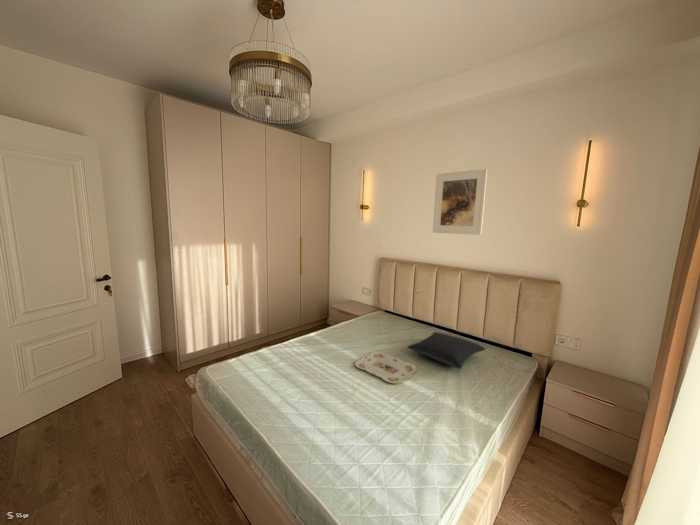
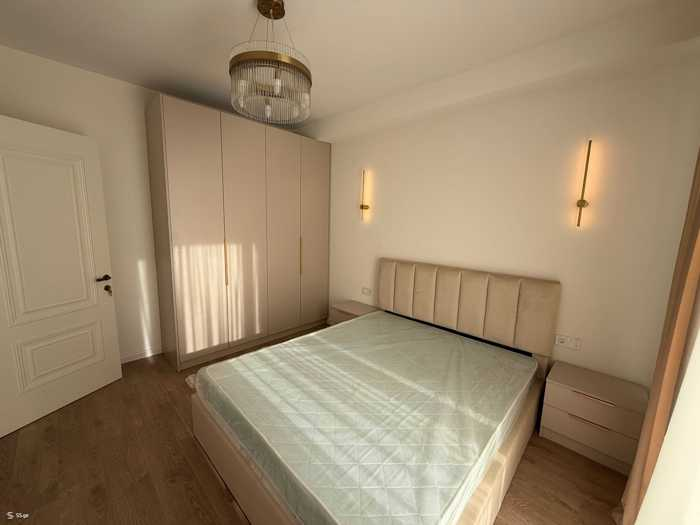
- serving tray [354,351,418,384]
- pillow [407,331,487,370]
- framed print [432,168,488,236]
